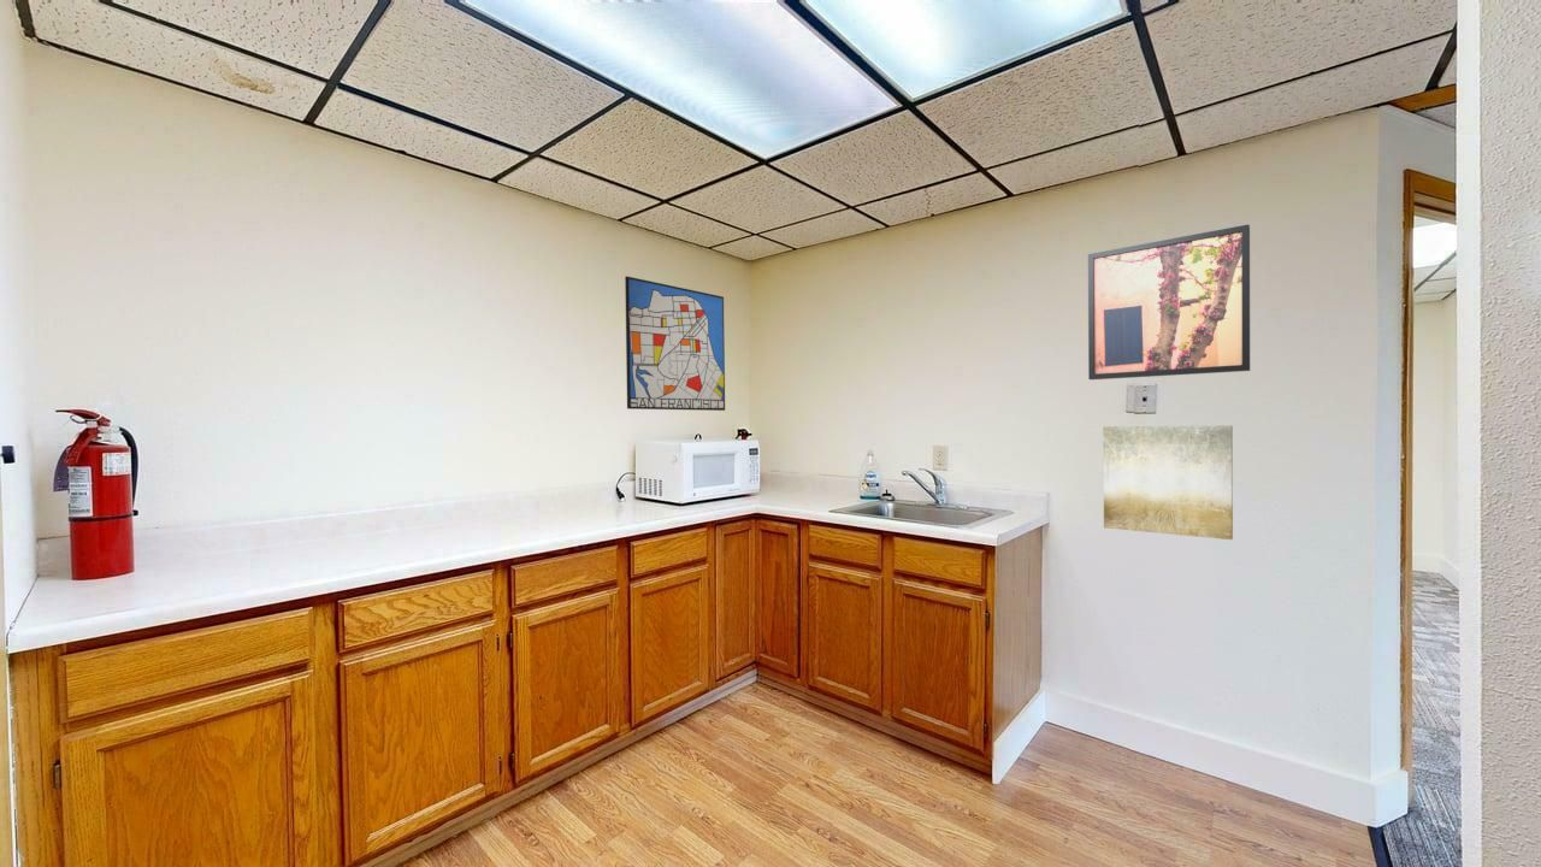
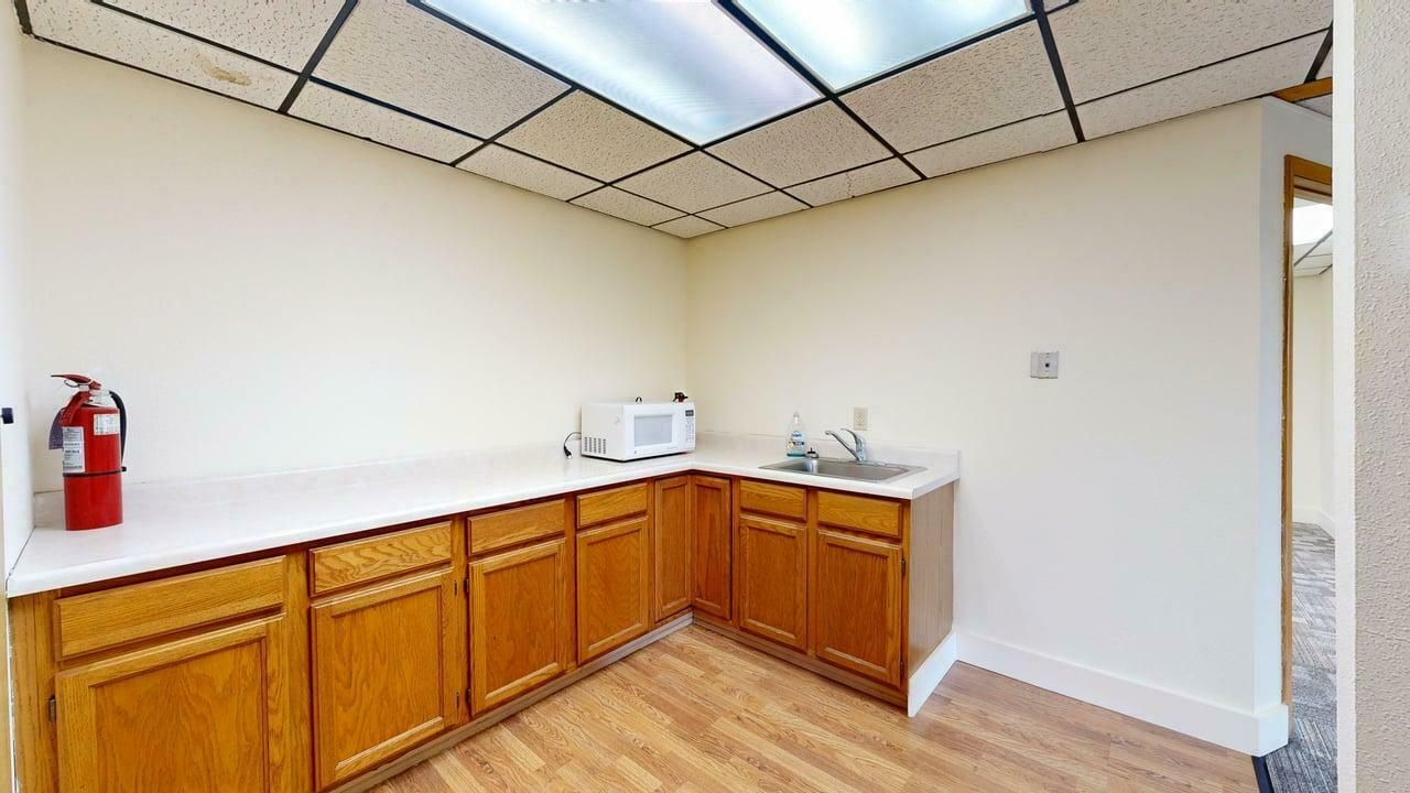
- wall art [624,276,726,412]
- wall art [1087,223,1251,381]
- wall art [1102,424,1234,541]
